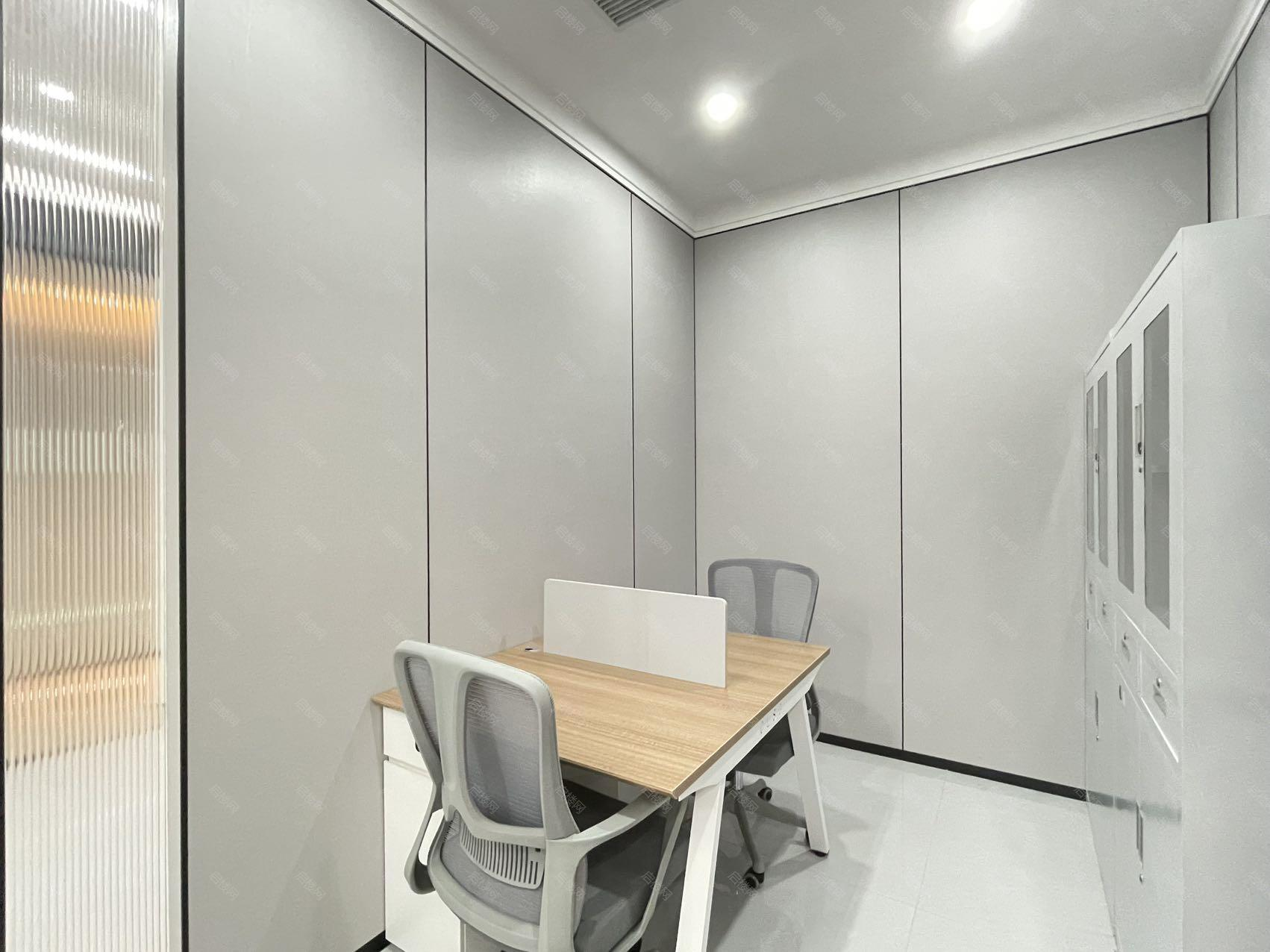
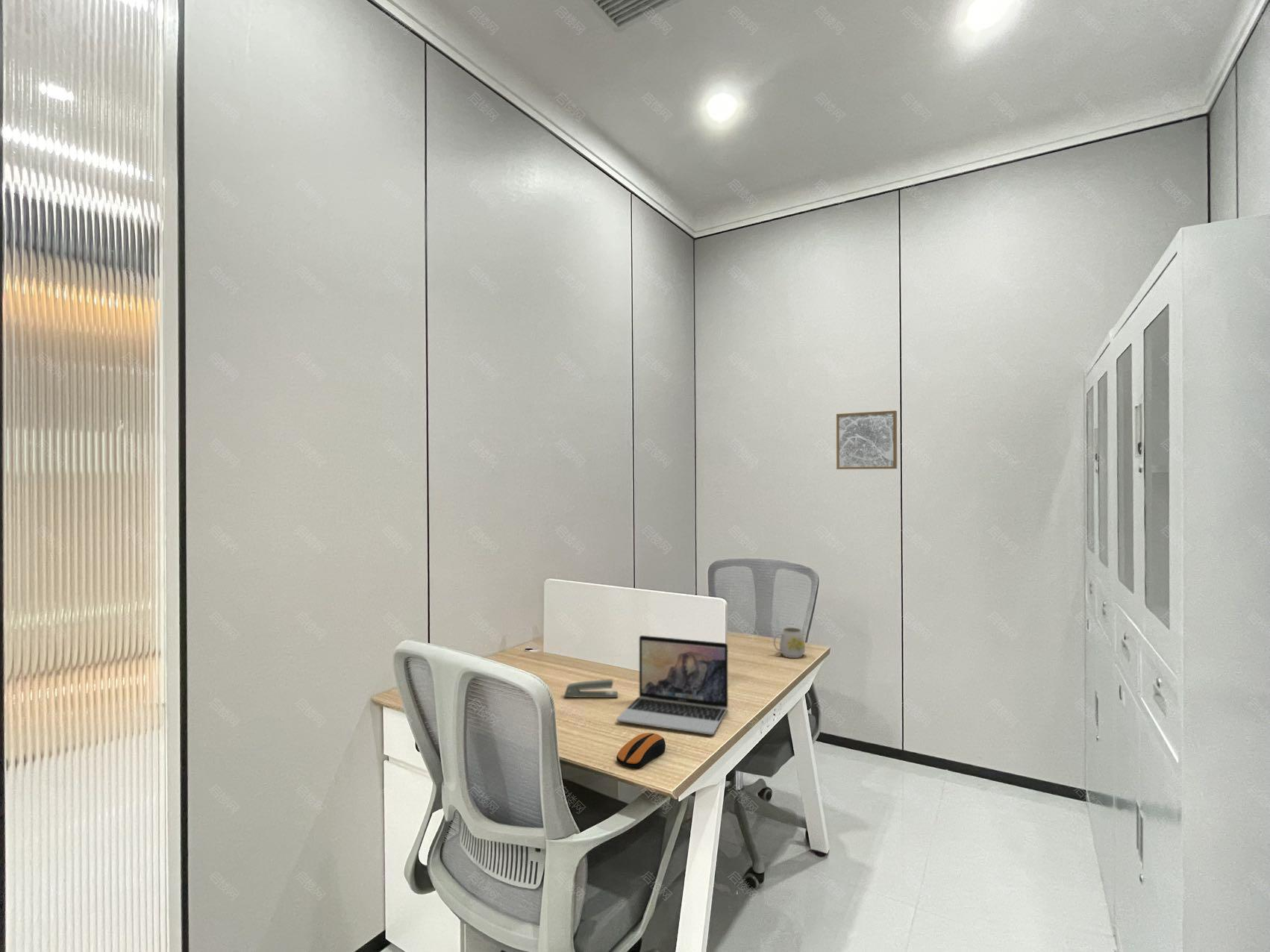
+ stapler [563,679,619,698]
+ laptop [616,635,729,736]
+ computer mouse [616,732,666,768]
+ wall art [836,410,898,470]
+ mug [773,627,806,659]
